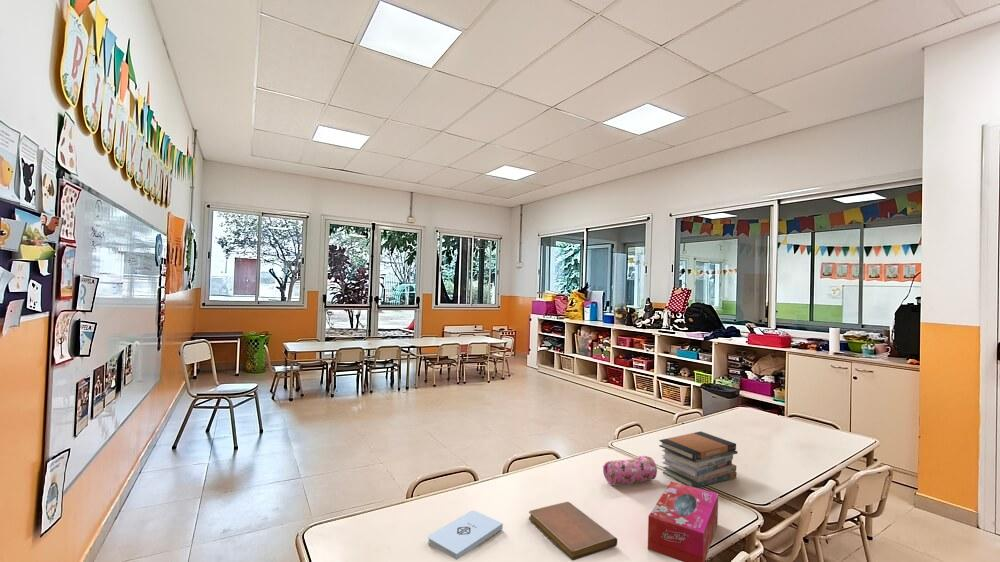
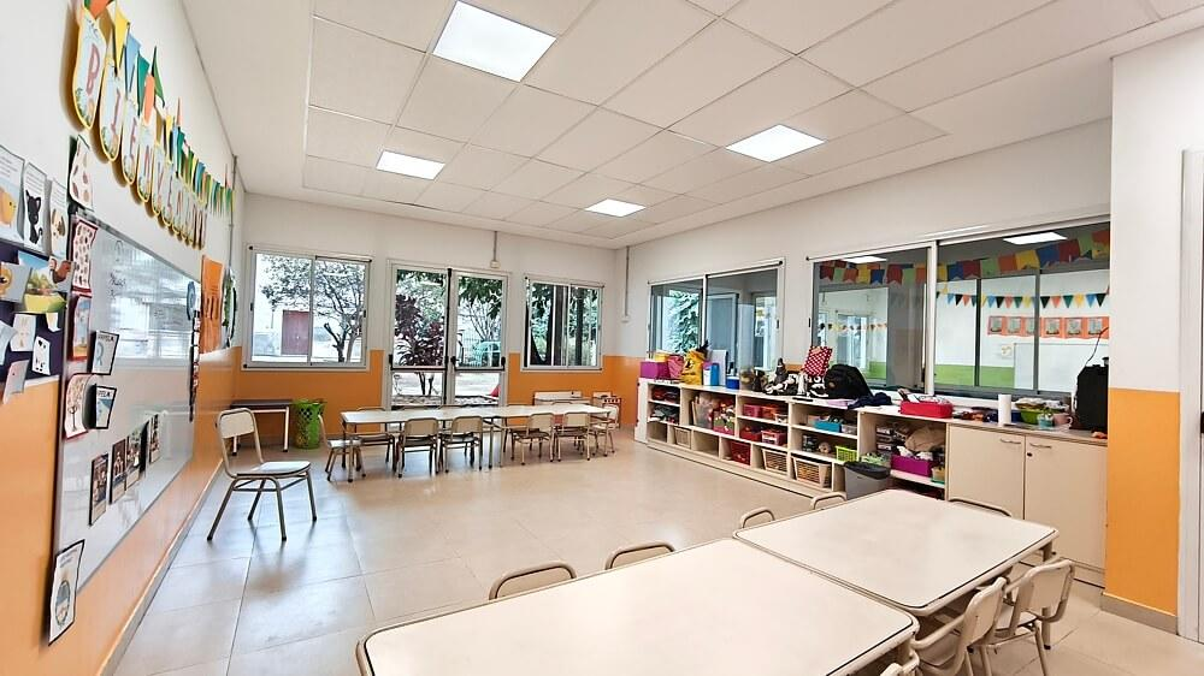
- pencil case [602,455,658,486]
- tissue box [647,481,719,562]
- notebook [528,501,618,561]
- notepad [427,510,504,561]
- book stack [658,431,739,488]
